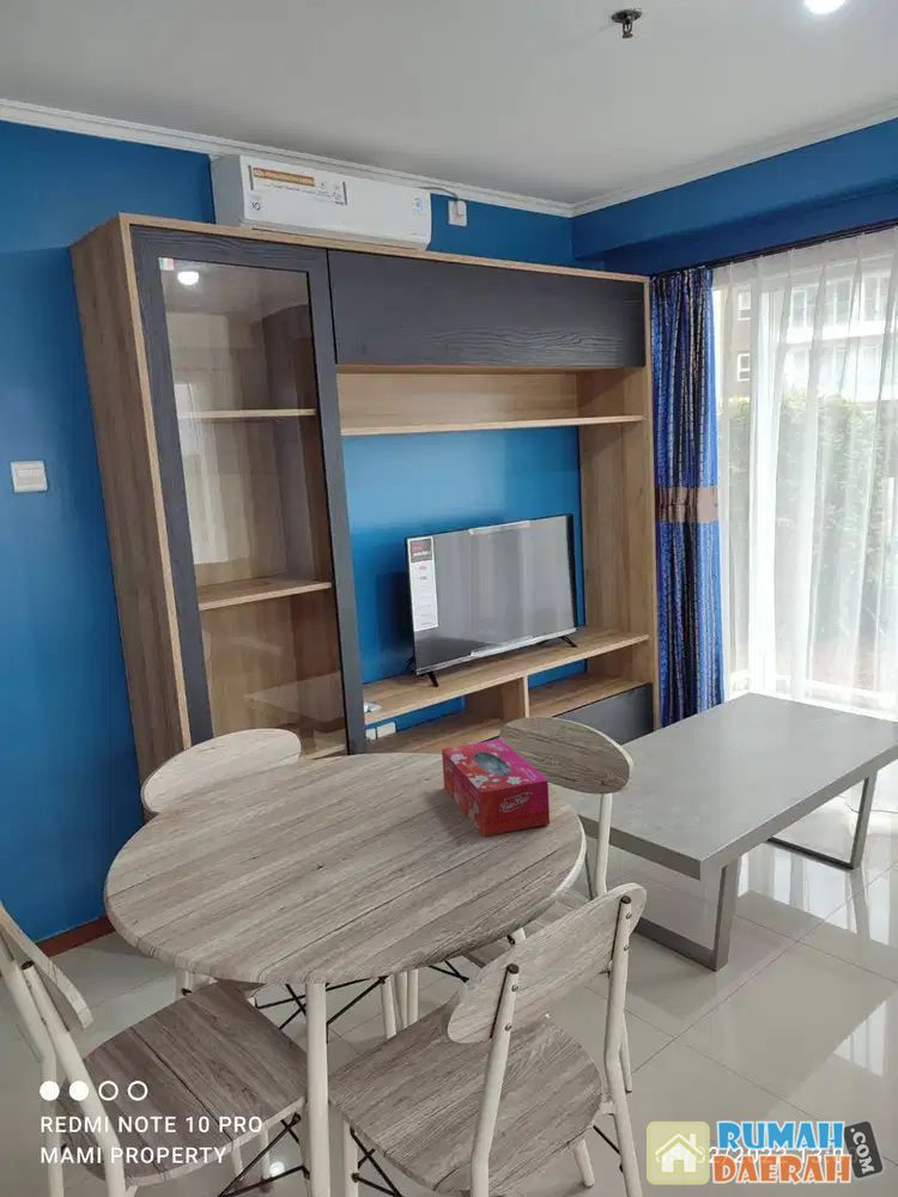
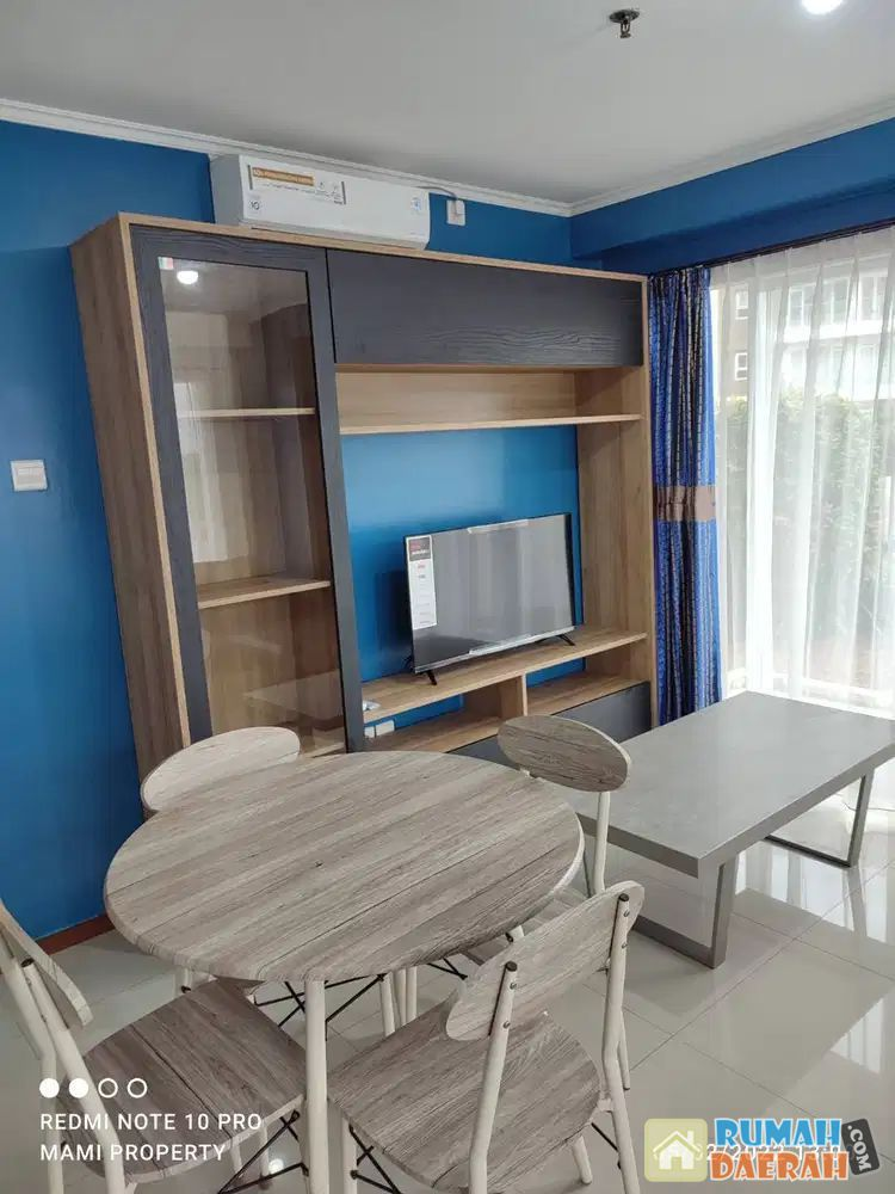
- tissue box [441,739,551,838]
